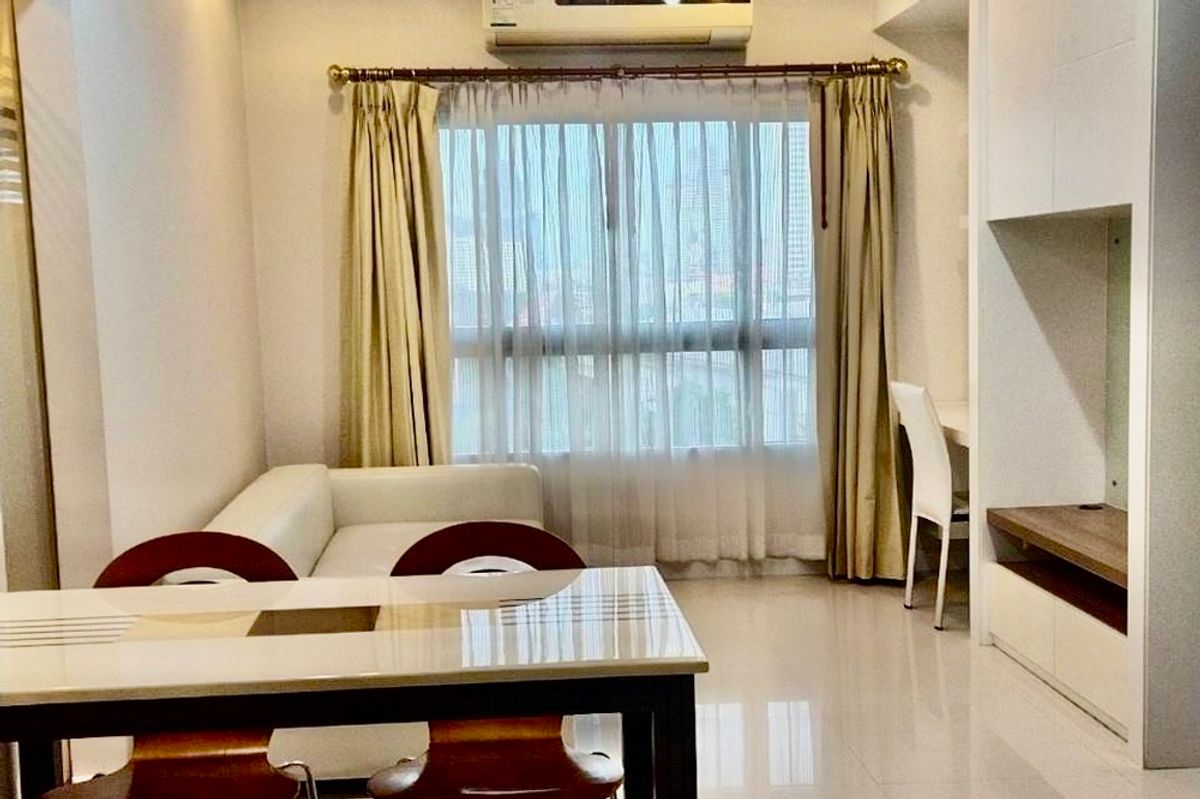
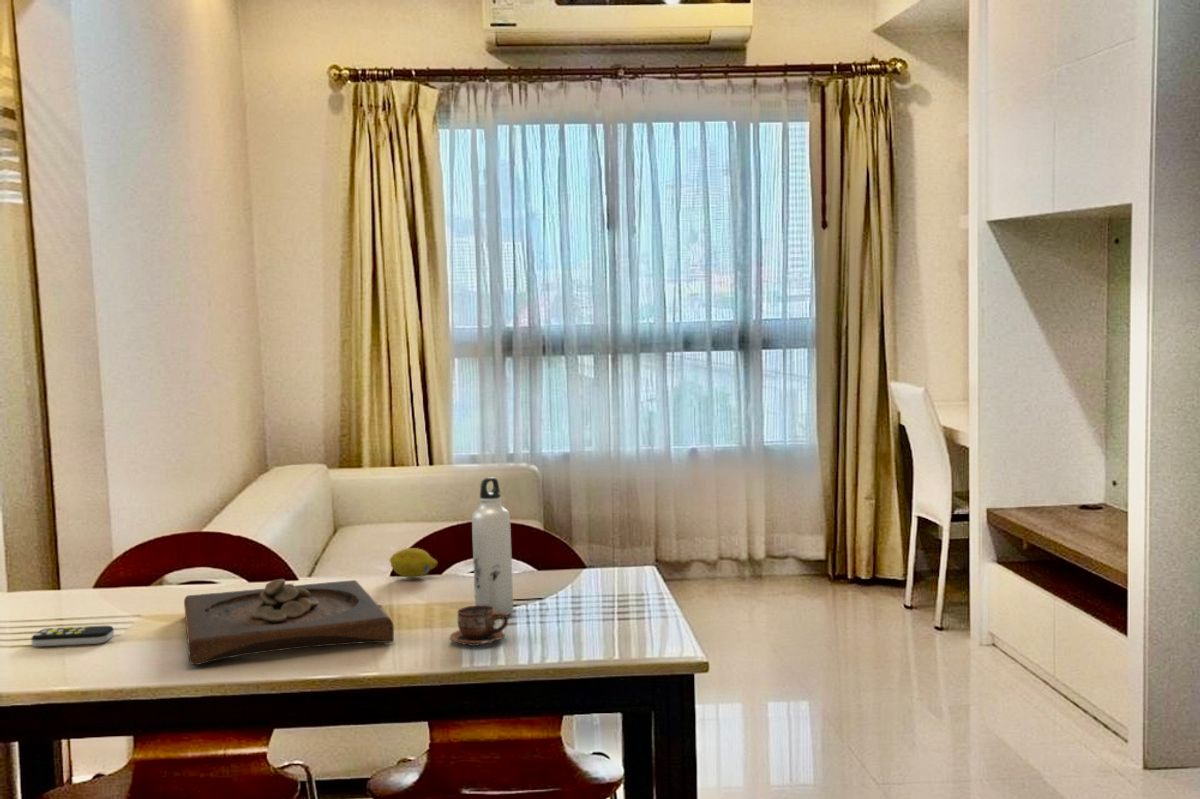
+ water bottle [471,476,514,616]
+ cup [448,605,509,647]
+ remote control [31,625,115,647]
+ fruit [389,547,438,579]
+ wooden tray [183,578,395,666]
